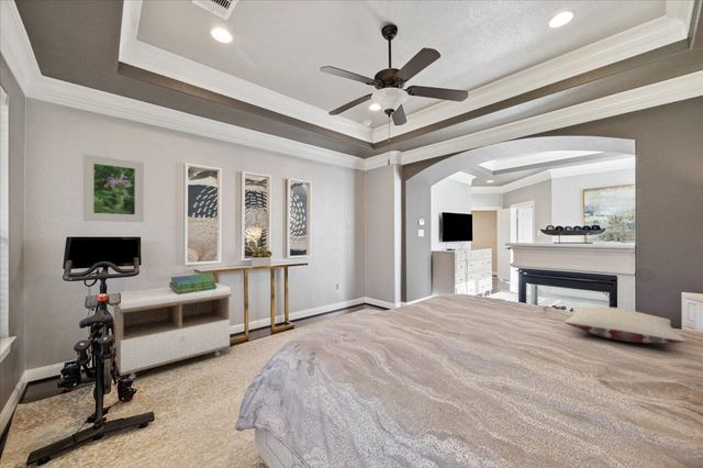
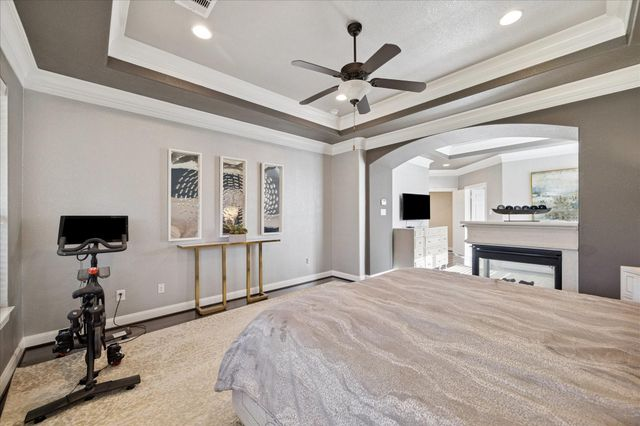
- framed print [82,154,145,223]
- pillow [563,307,688,344]
- stack of books [168,274,216,293]
- storage bench [113,282,232,380]
